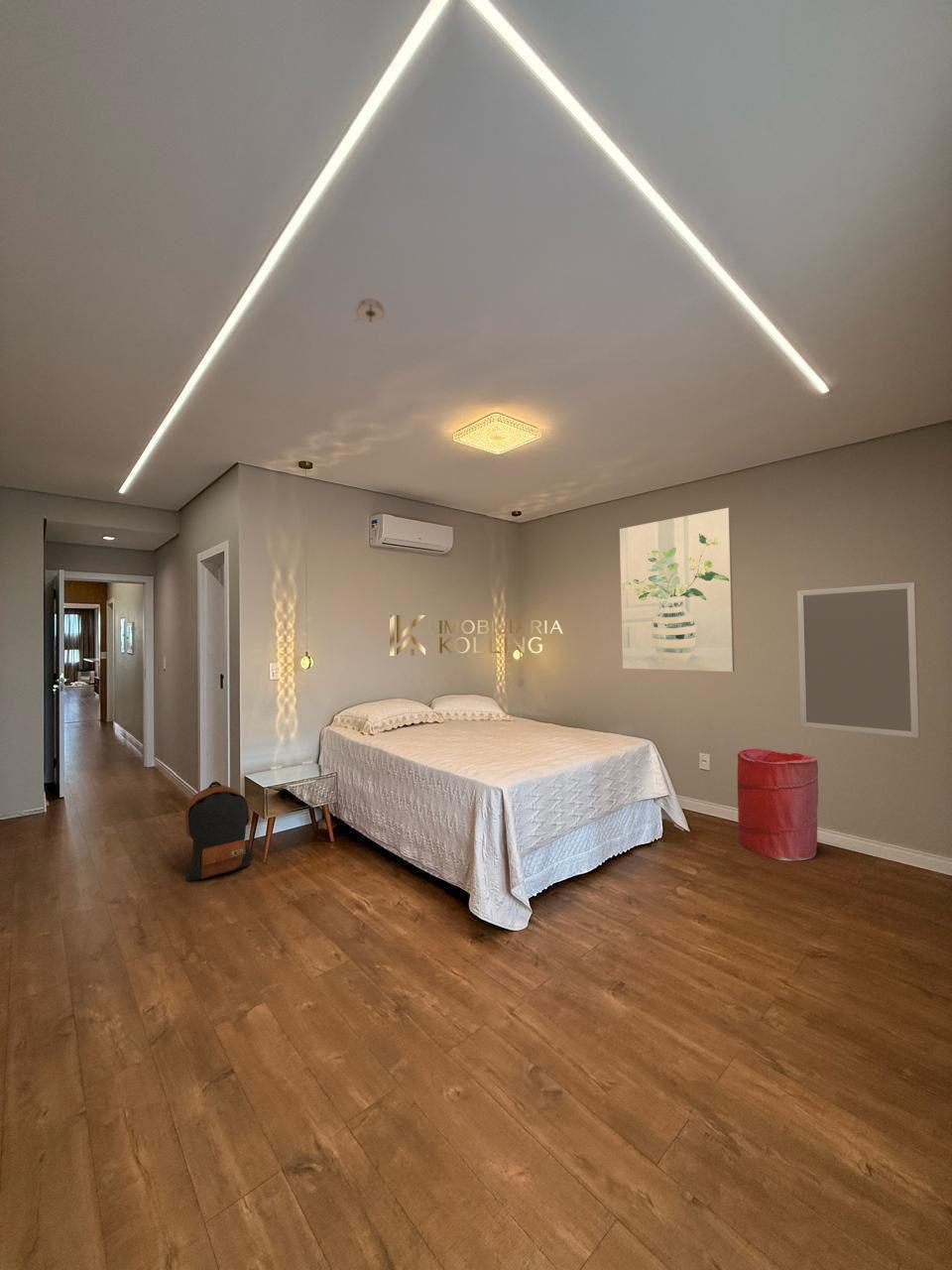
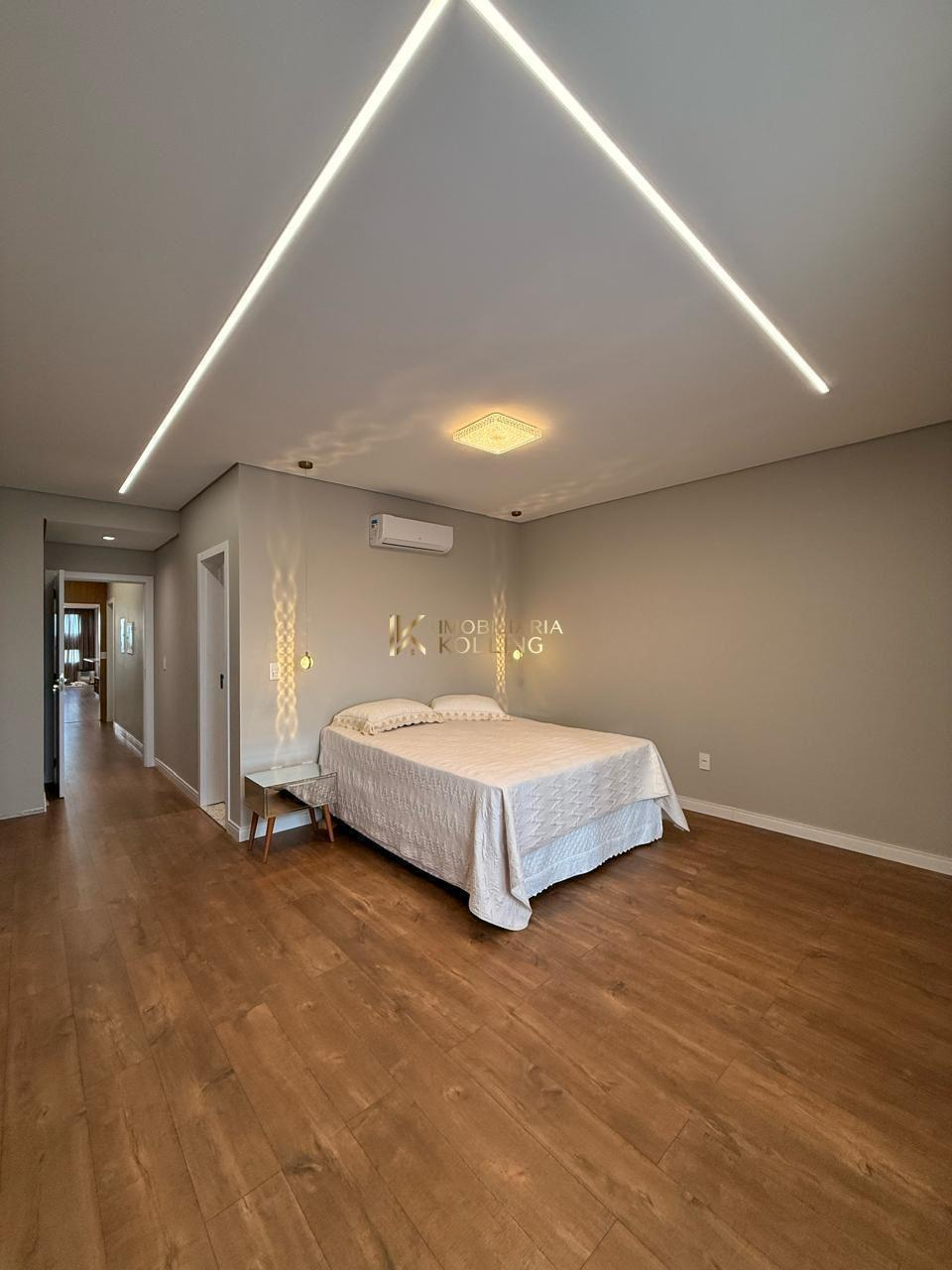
- backpack [183,781,254,882]
- wall art [619,507,736,673]
- laundry hamper [737,748,819,861]
- home mirror [796,581,921,739]
- smoke detector [353,297,387,323]
